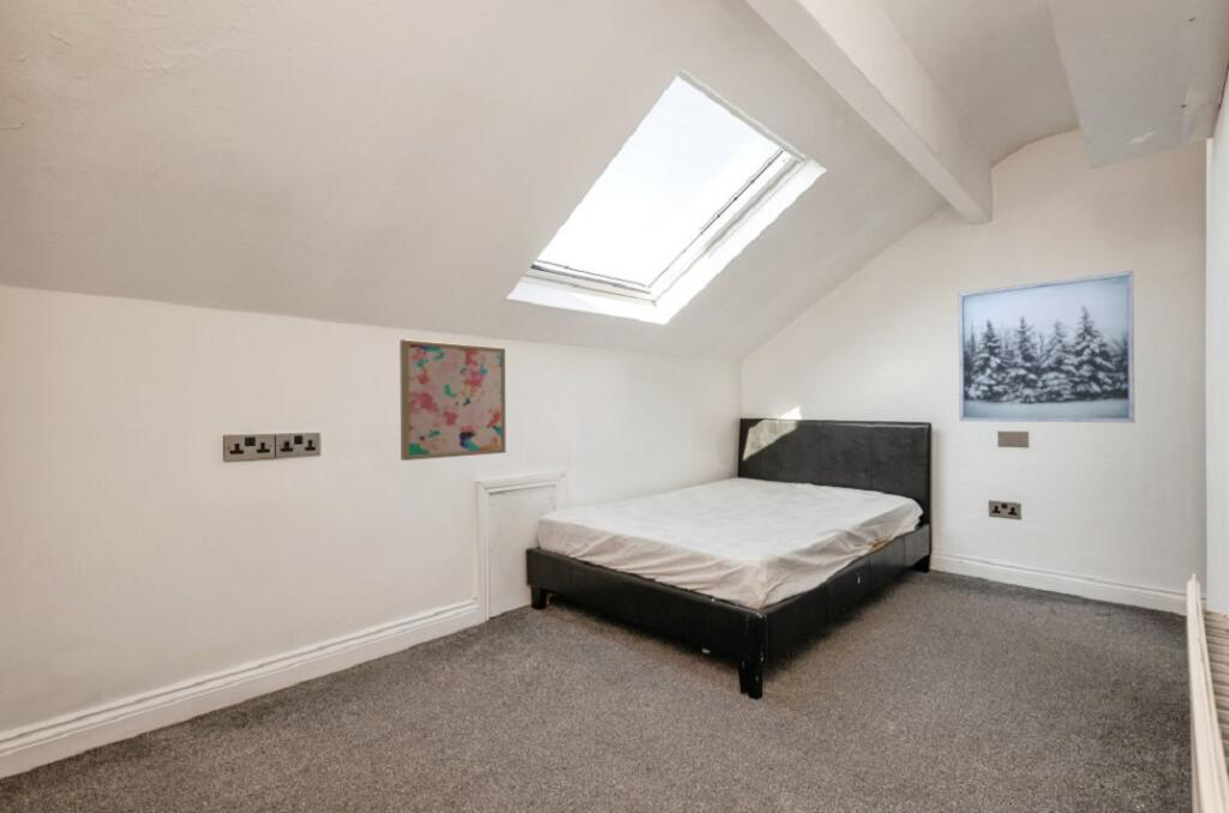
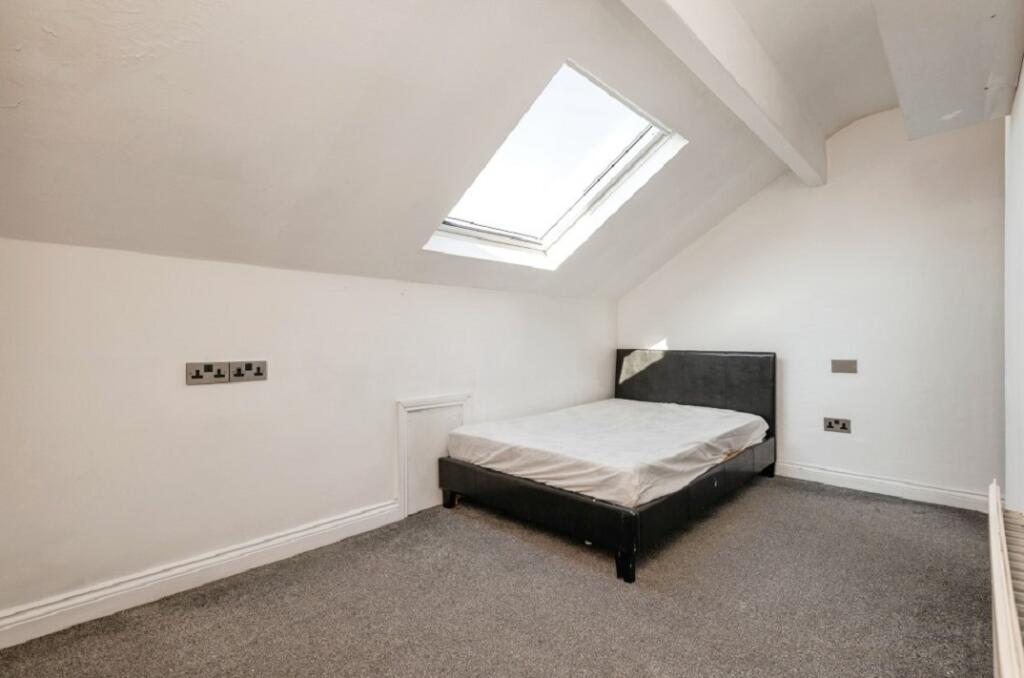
- wall art [398,338,506,462]
- wall art [958,270,1135,423]
